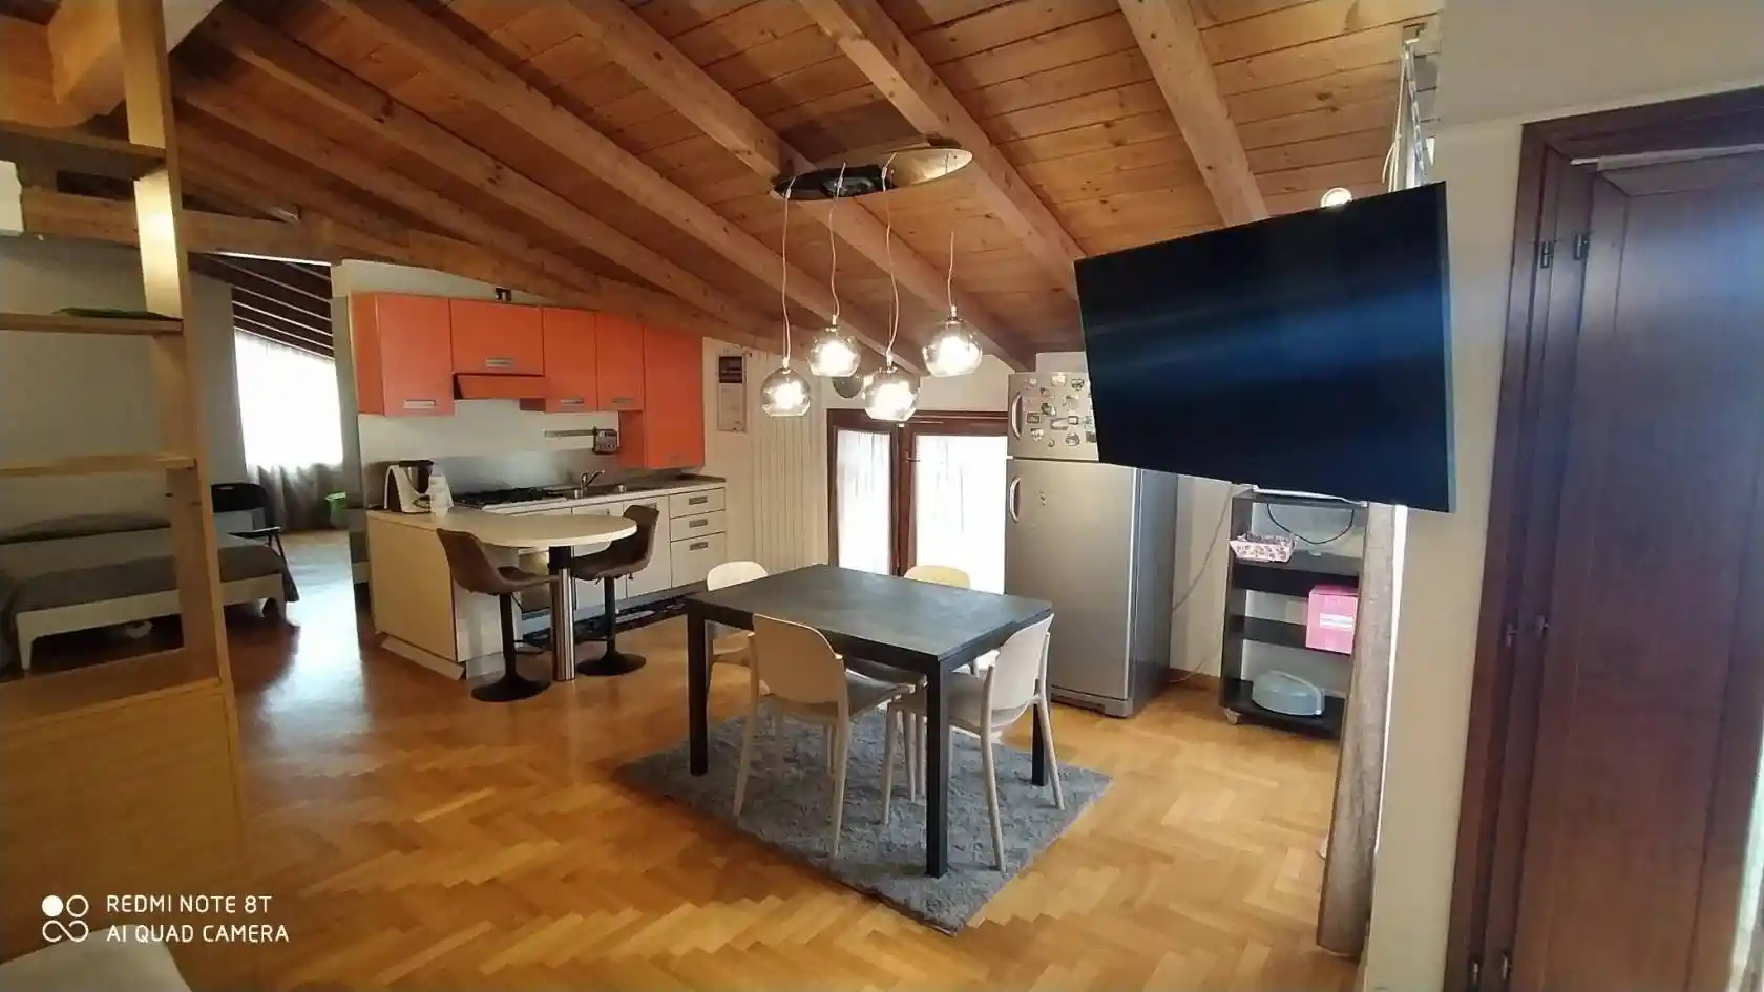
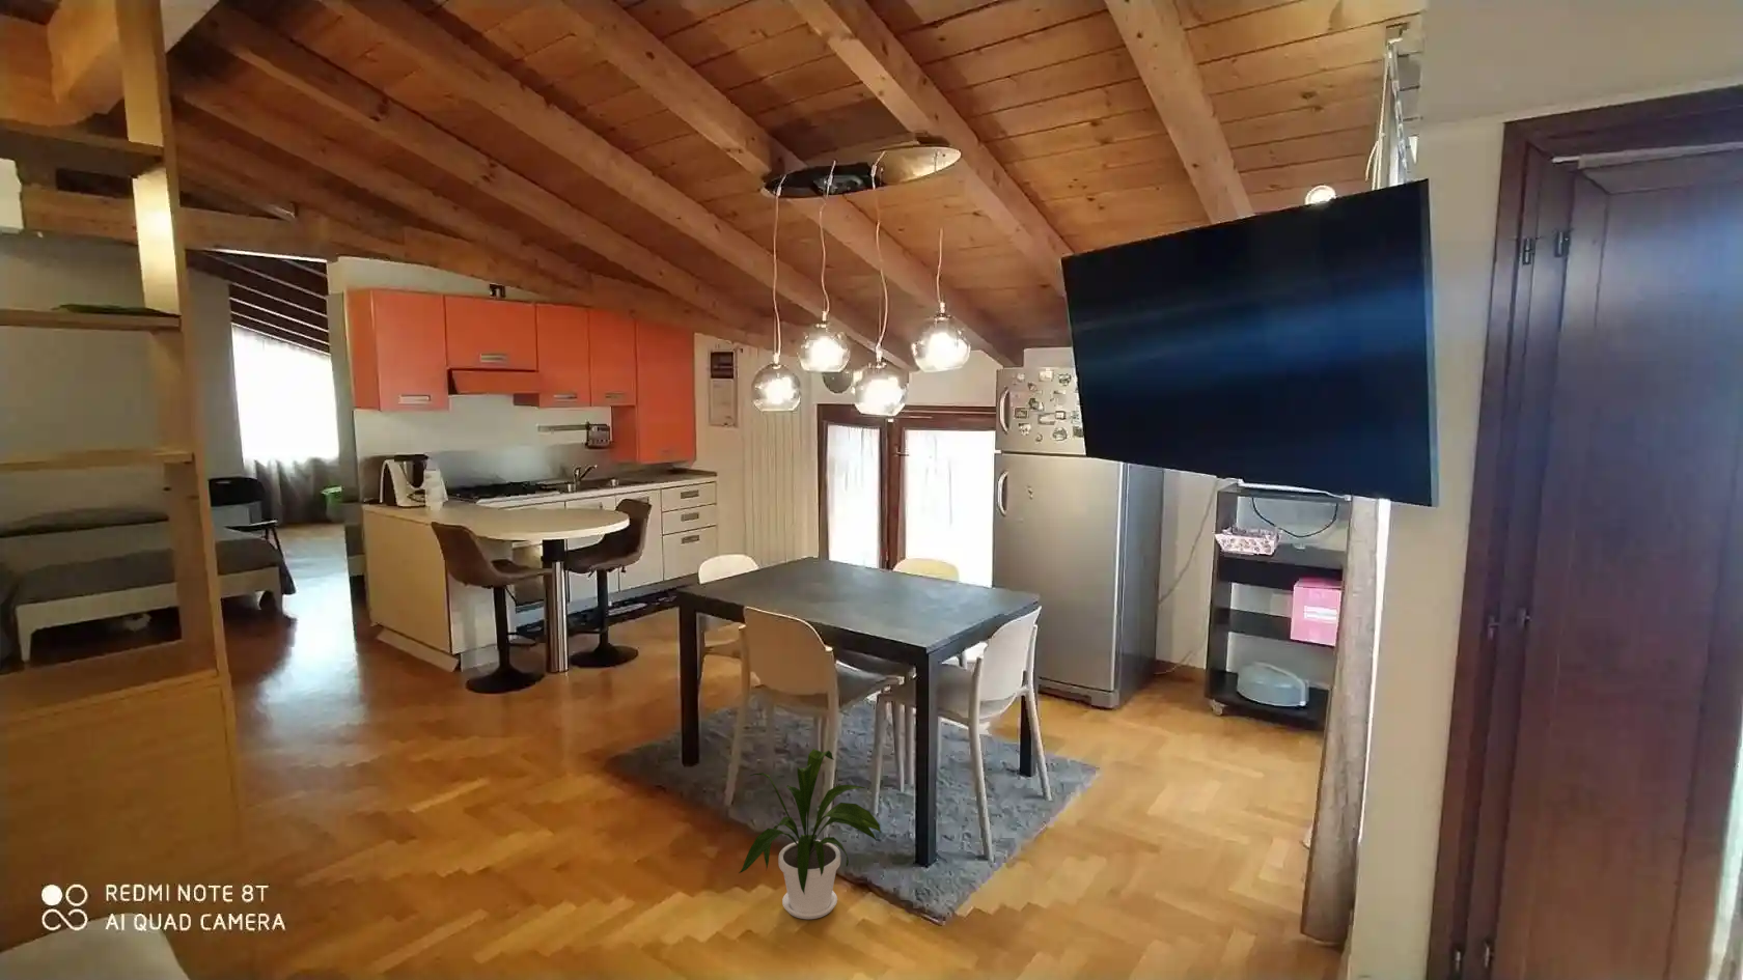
+ house plant [737,748,882,920]
